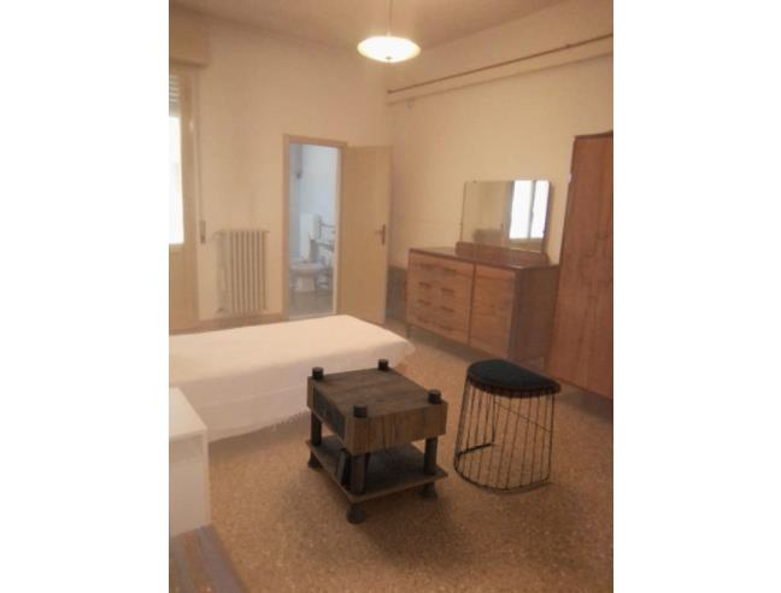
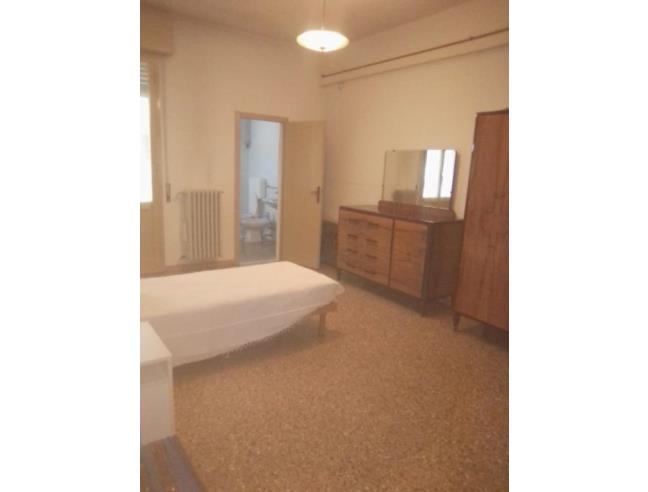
- nightstand [304,358,450,523]
- stool [452,358,563,492]
